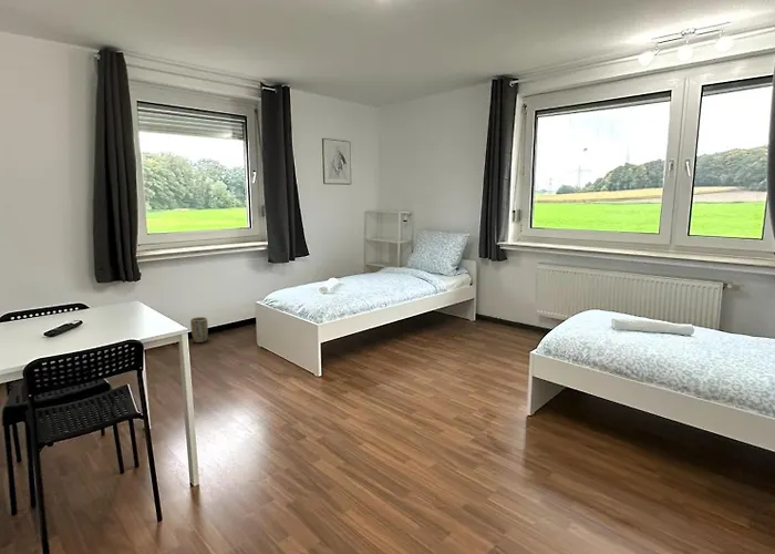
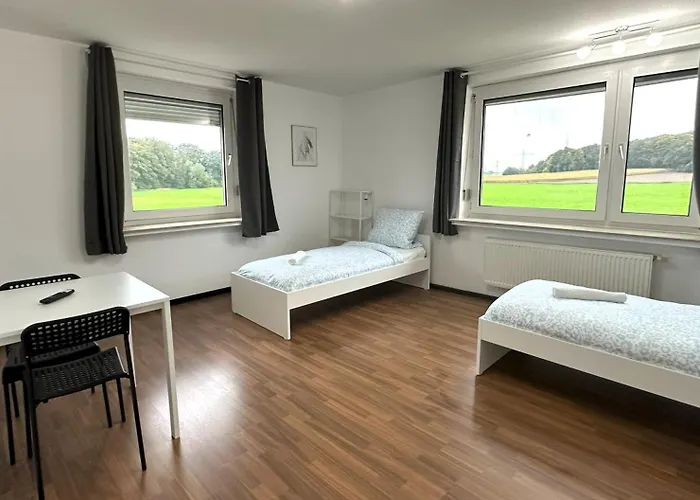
- plant pot [189,316,209,343]
